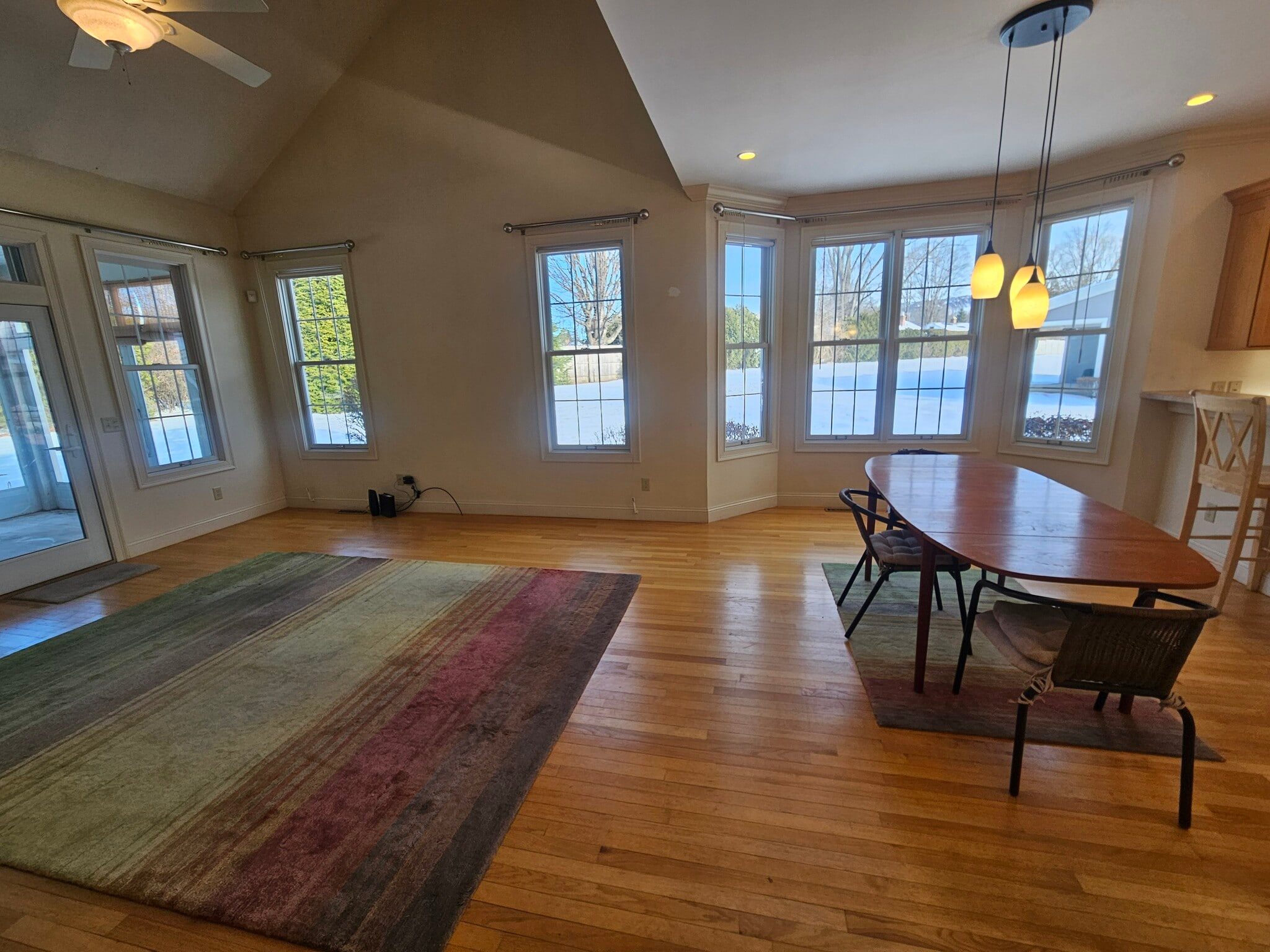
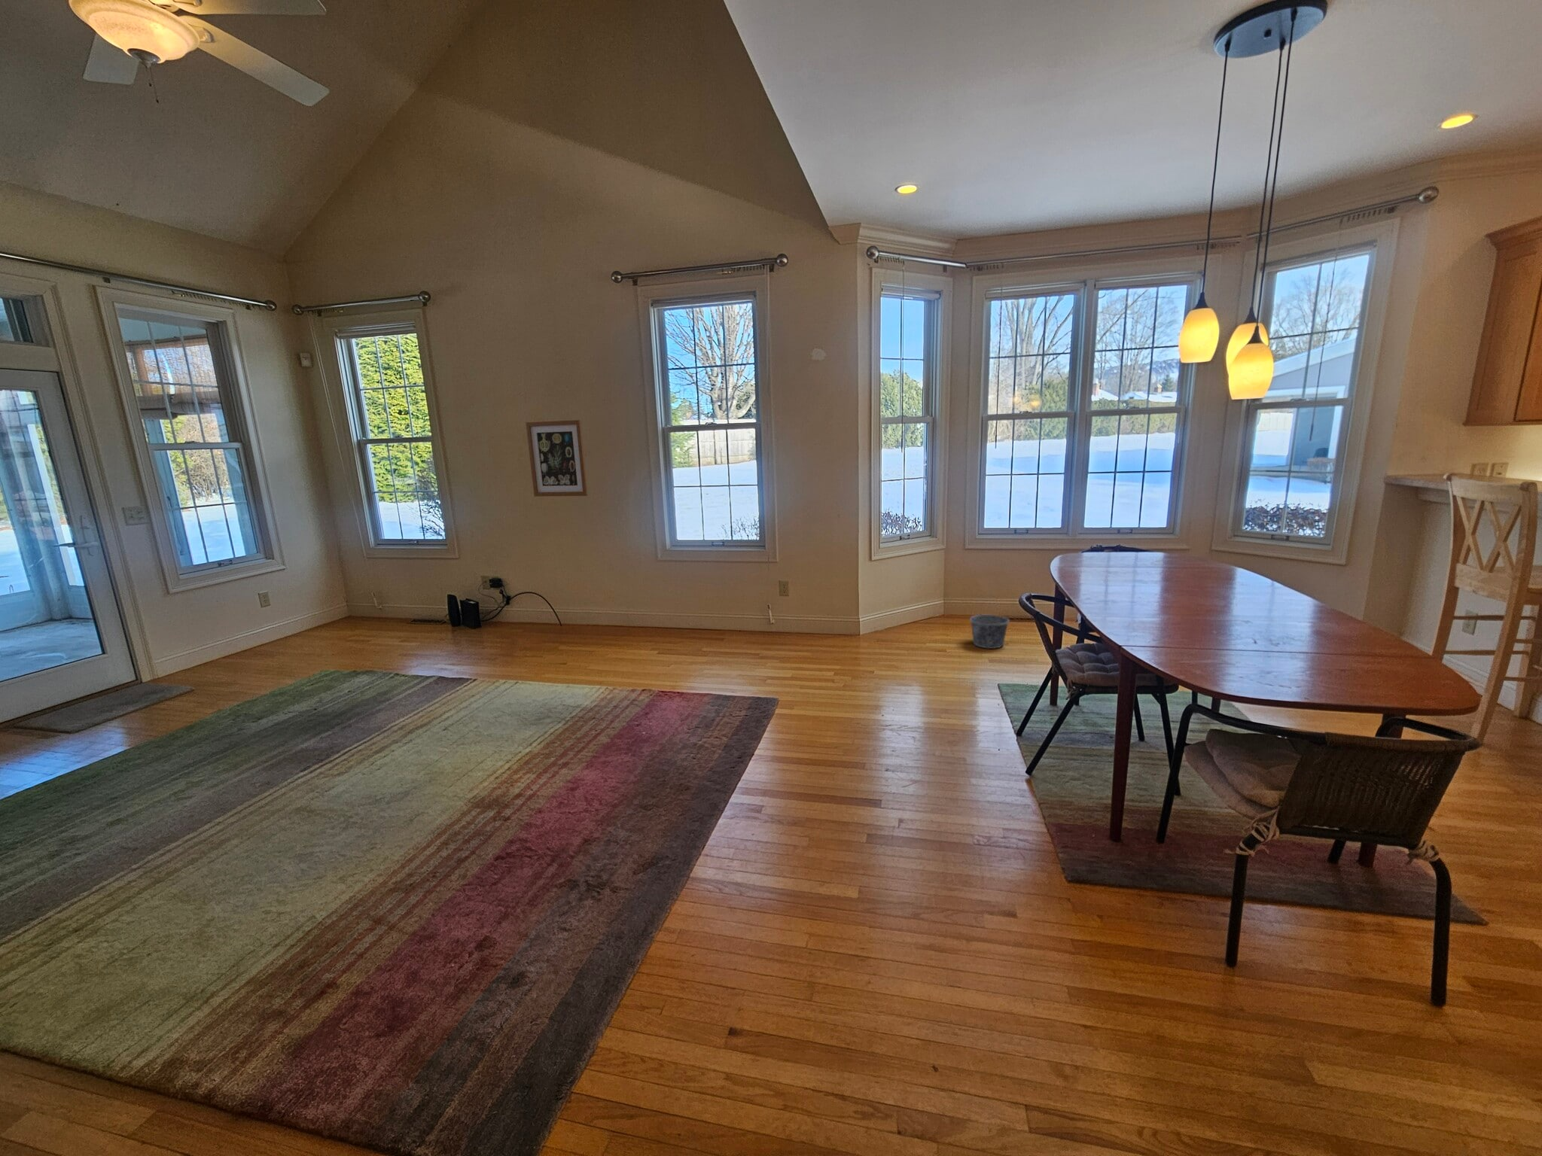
+ wall art [525,419,589,498]
+ bucket [969,600,1010,650]
